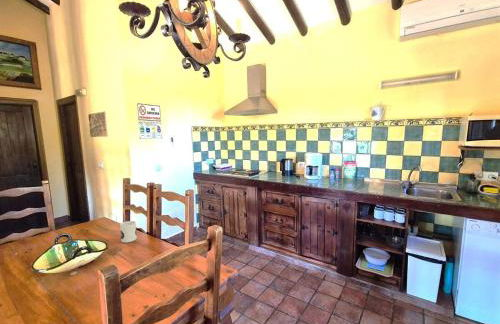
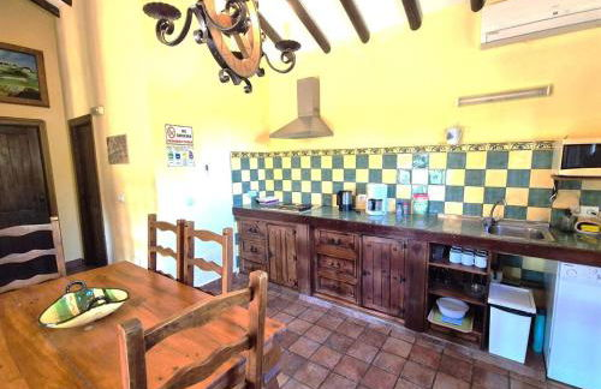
- mug [119,220,138,243]
